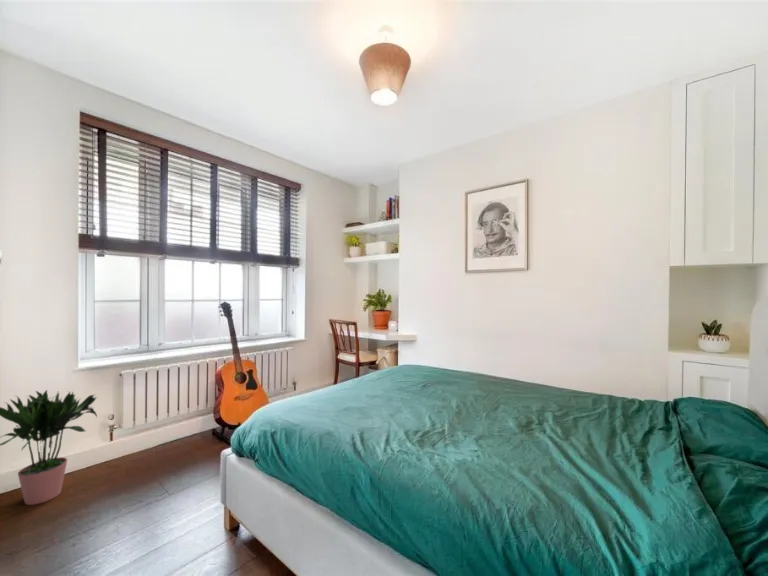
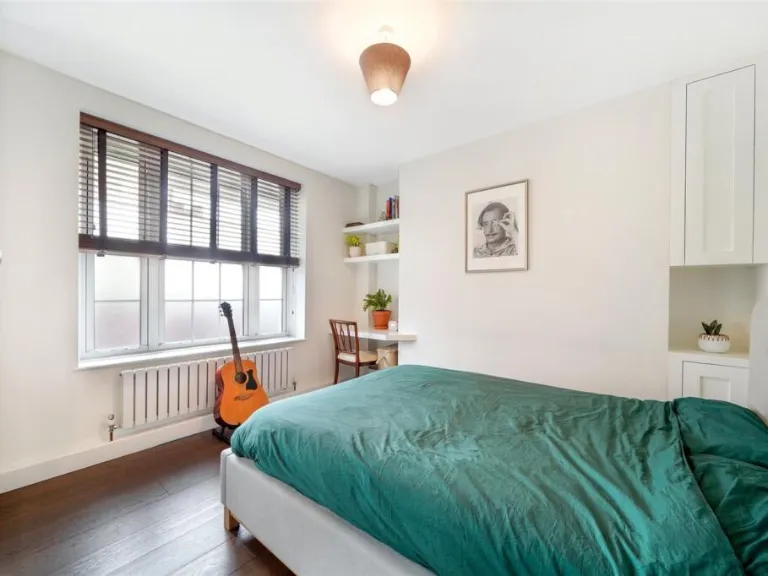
- potted plant [0,389,98,506]
